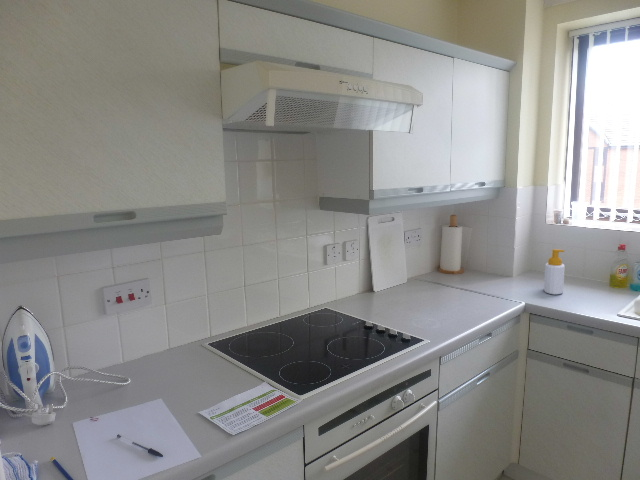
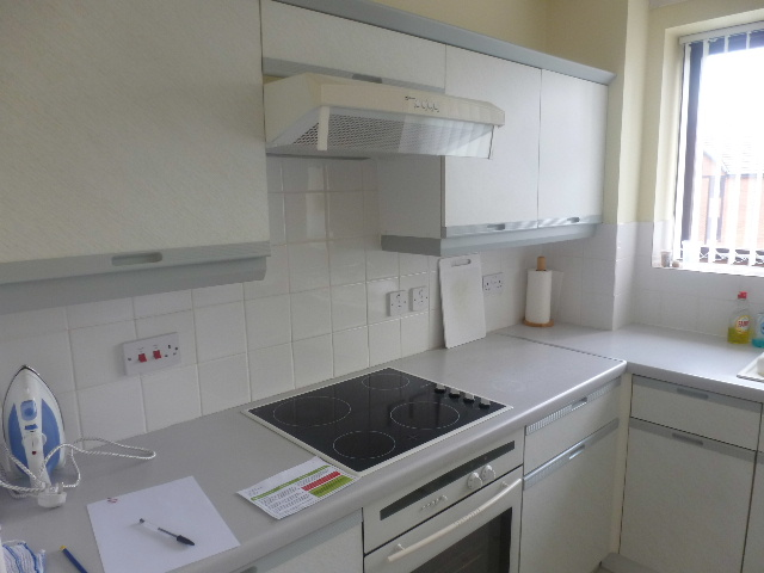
- soap bottle [543,248,566,295]
